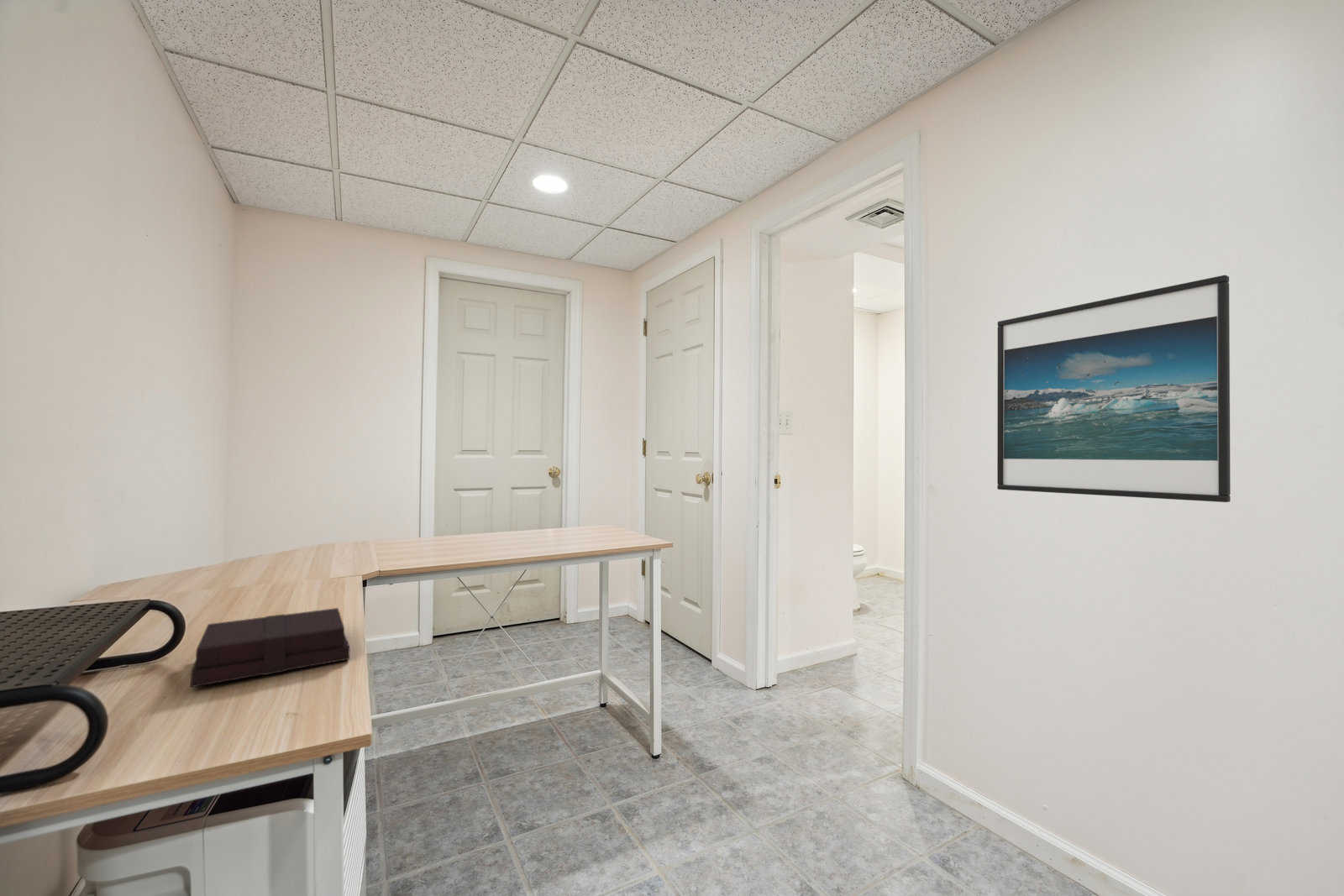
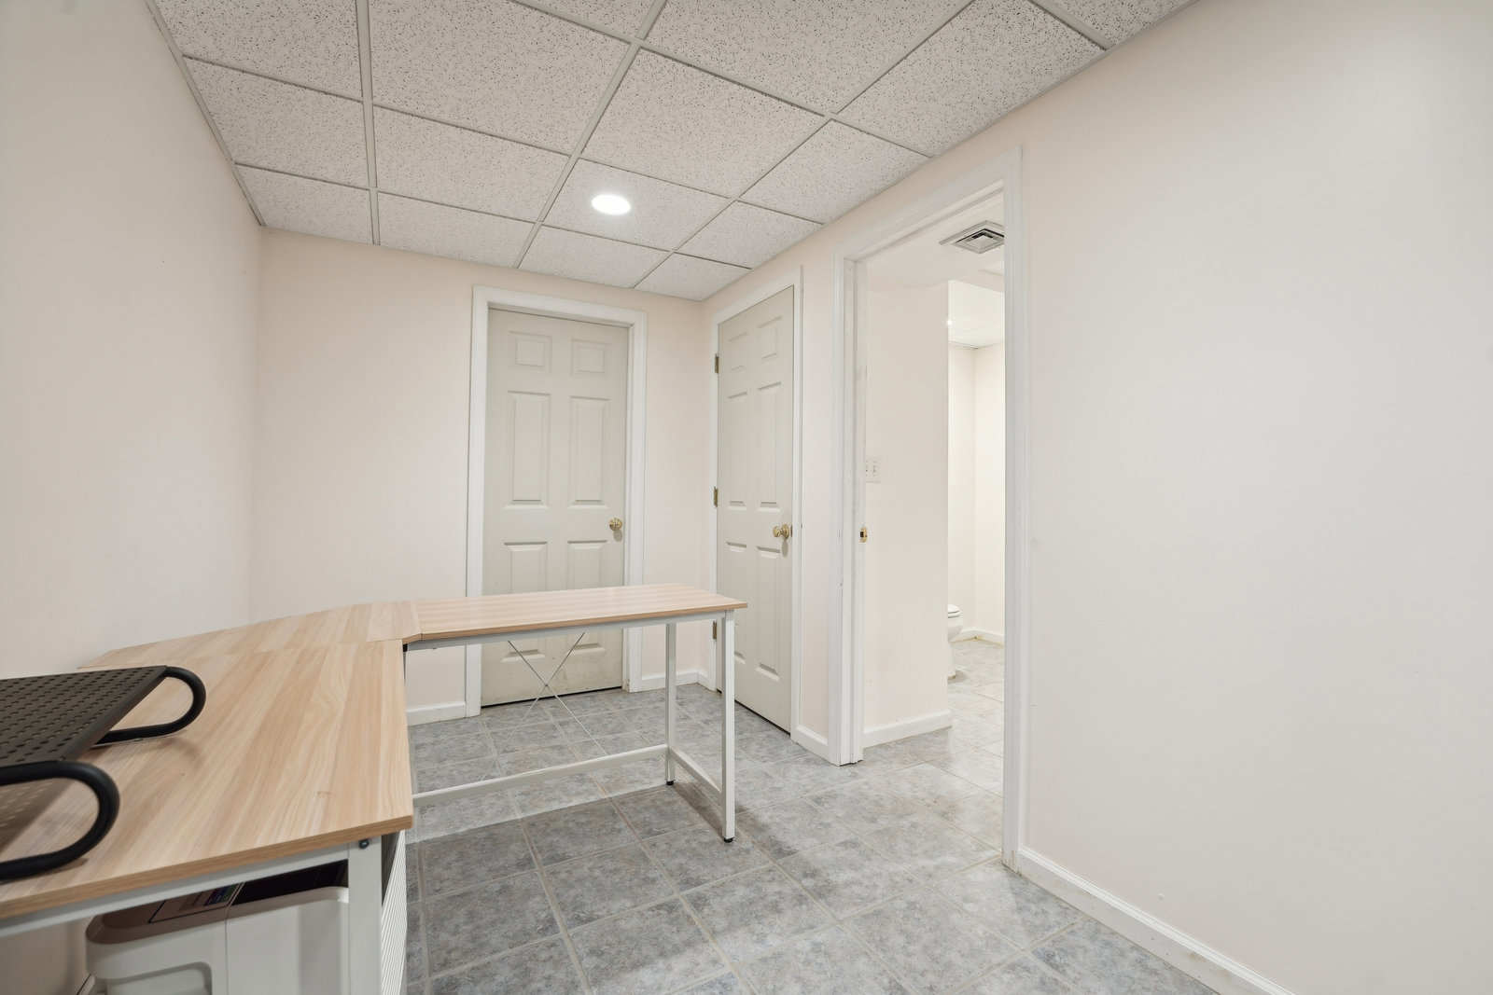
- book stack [190,607,350,689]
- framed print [996,275,1231,503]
